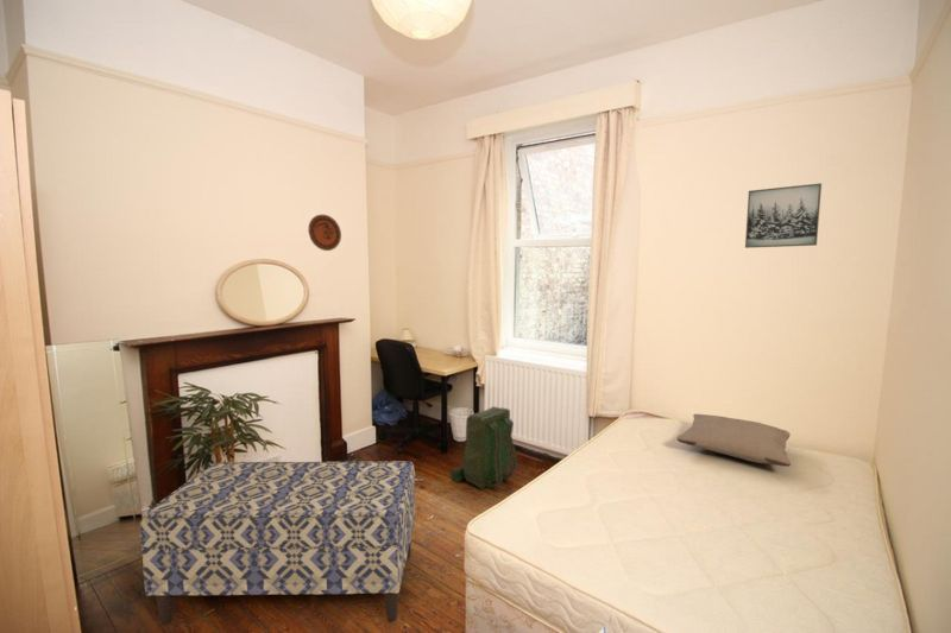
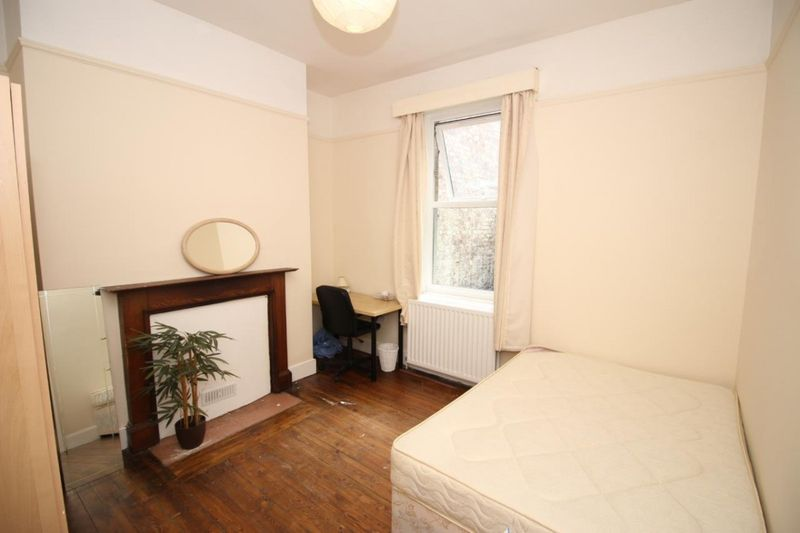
- bench [139,460,416,626]
- backpack [451,405,518,490]
- pillow [675,413,792,468]
- decorative plate [307,214,342,252]
- wall art [744,182,823,249]
